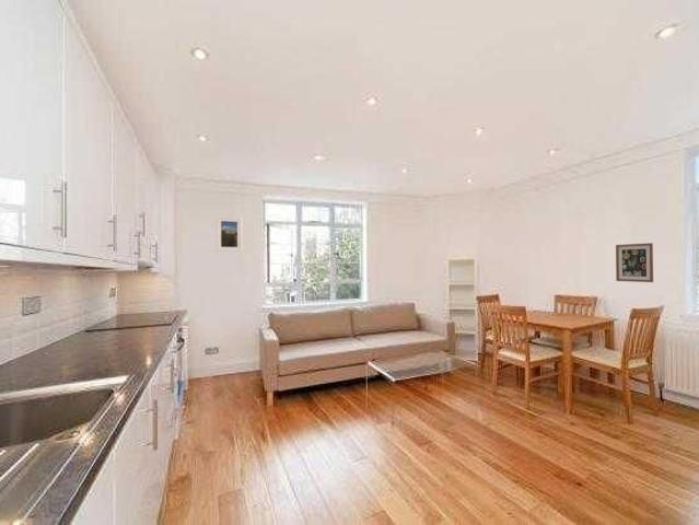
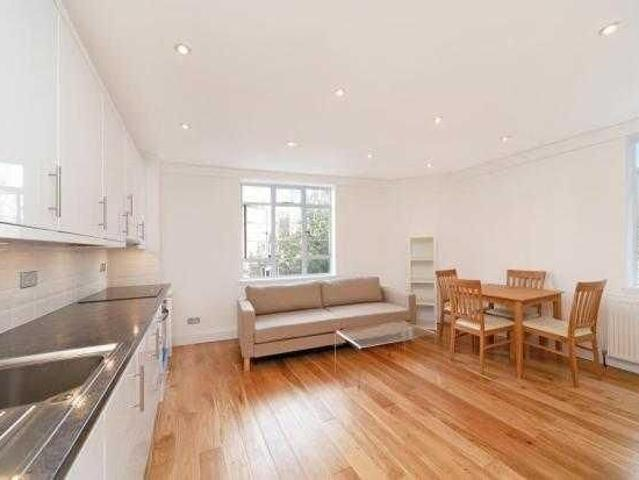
- wall art [615,242,654,283]
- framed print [215,215,243,253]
